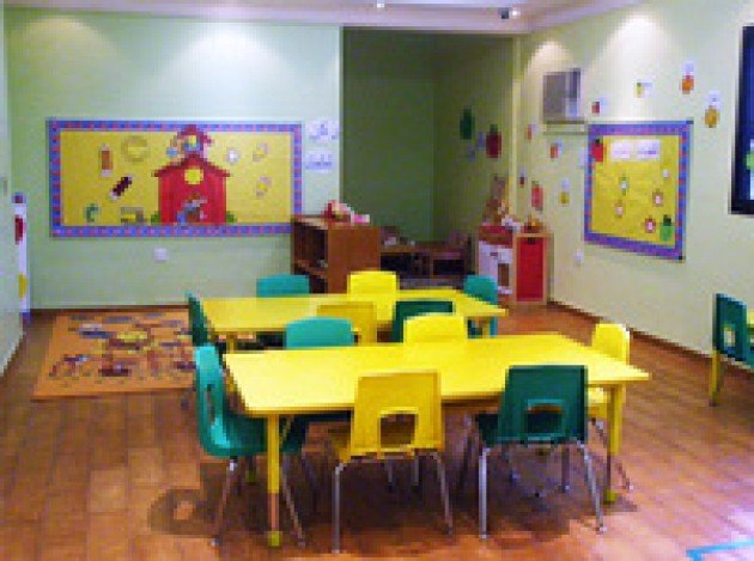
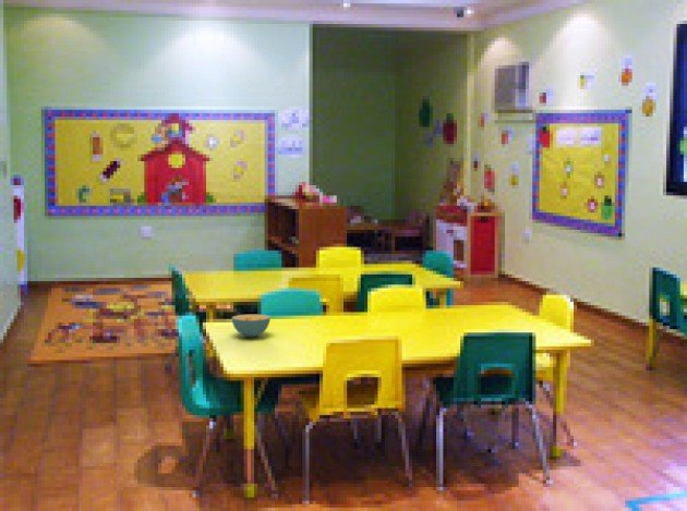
+ cereal bowl [231,314,272,338]
